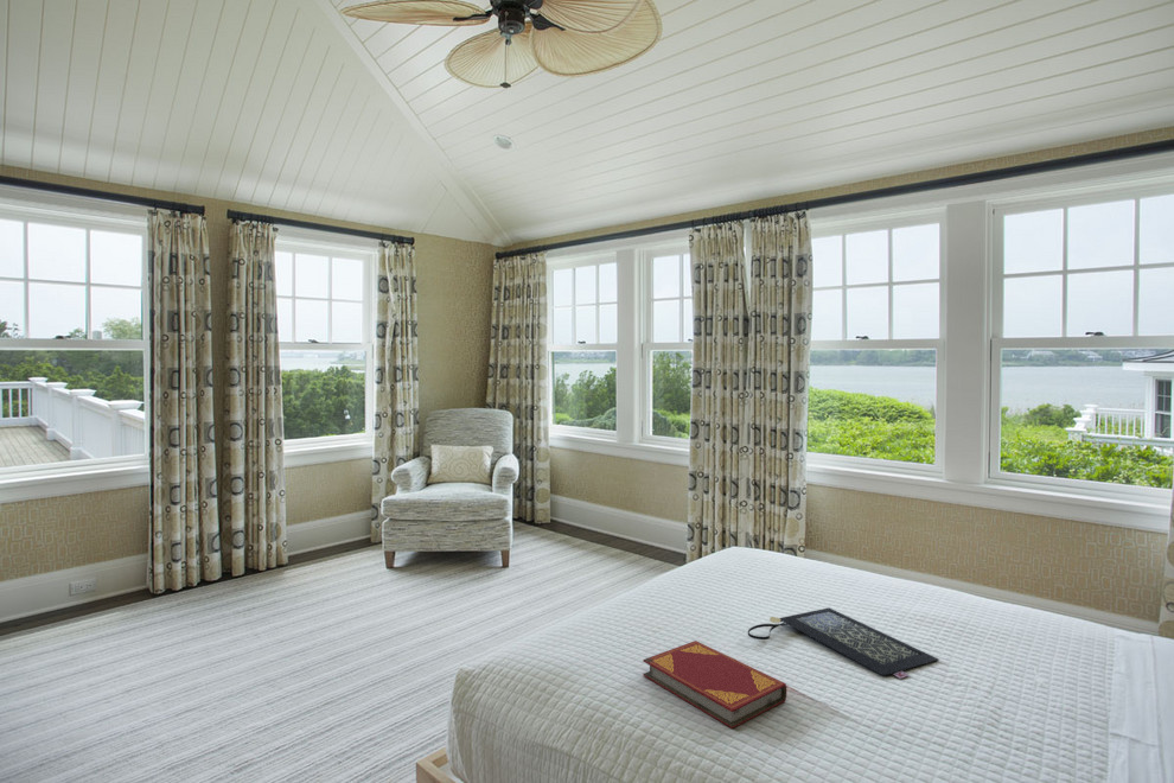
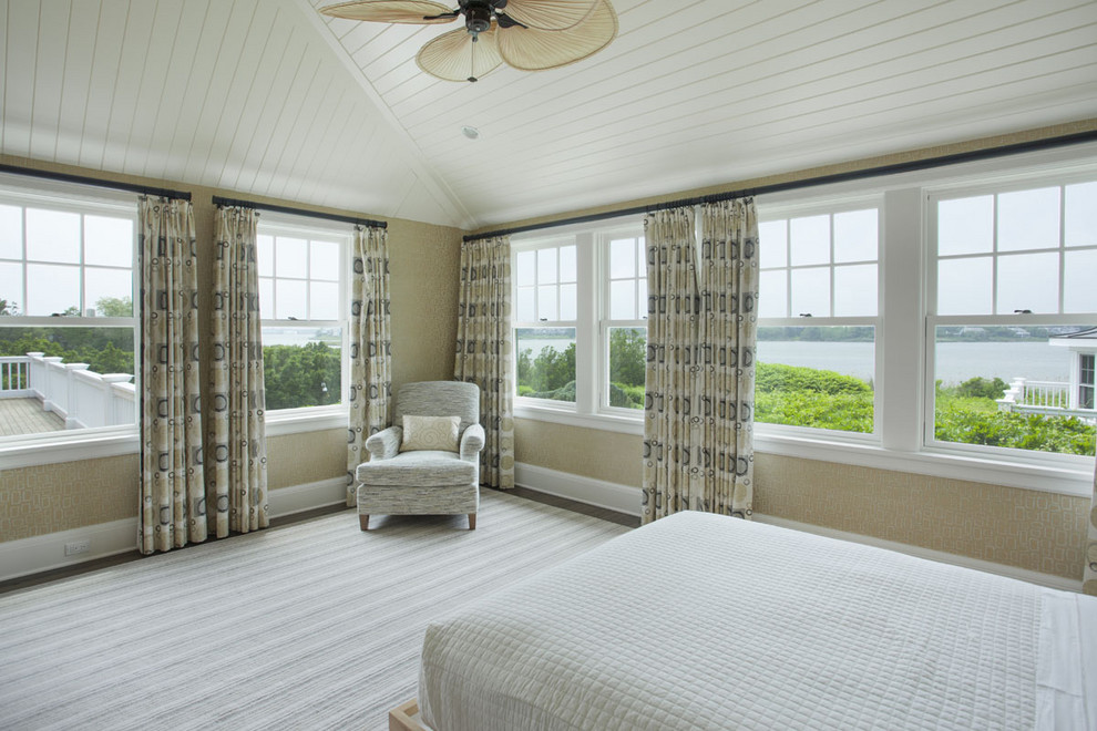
- hardback book [642,639,787,730]
- clutch bag [747,606,939,680]
